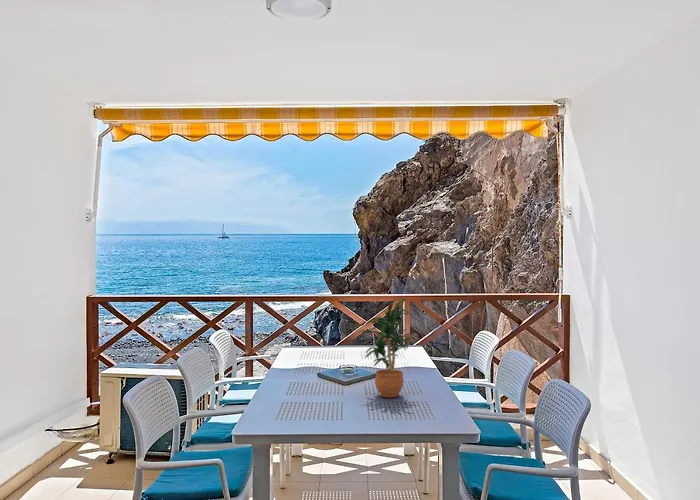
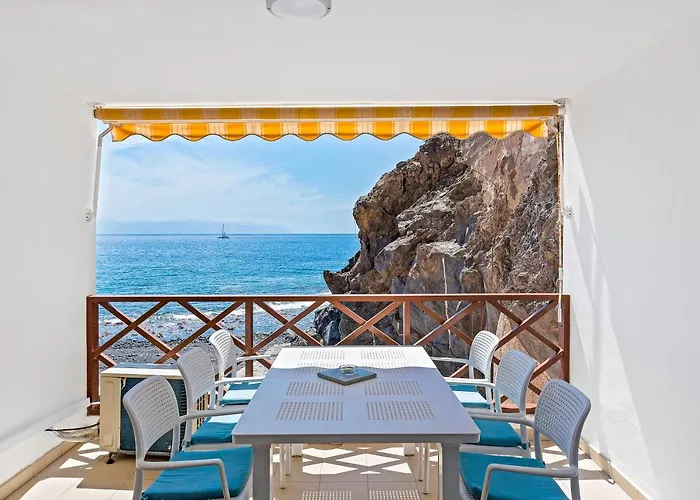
- potted plant [358,298,416,398]
